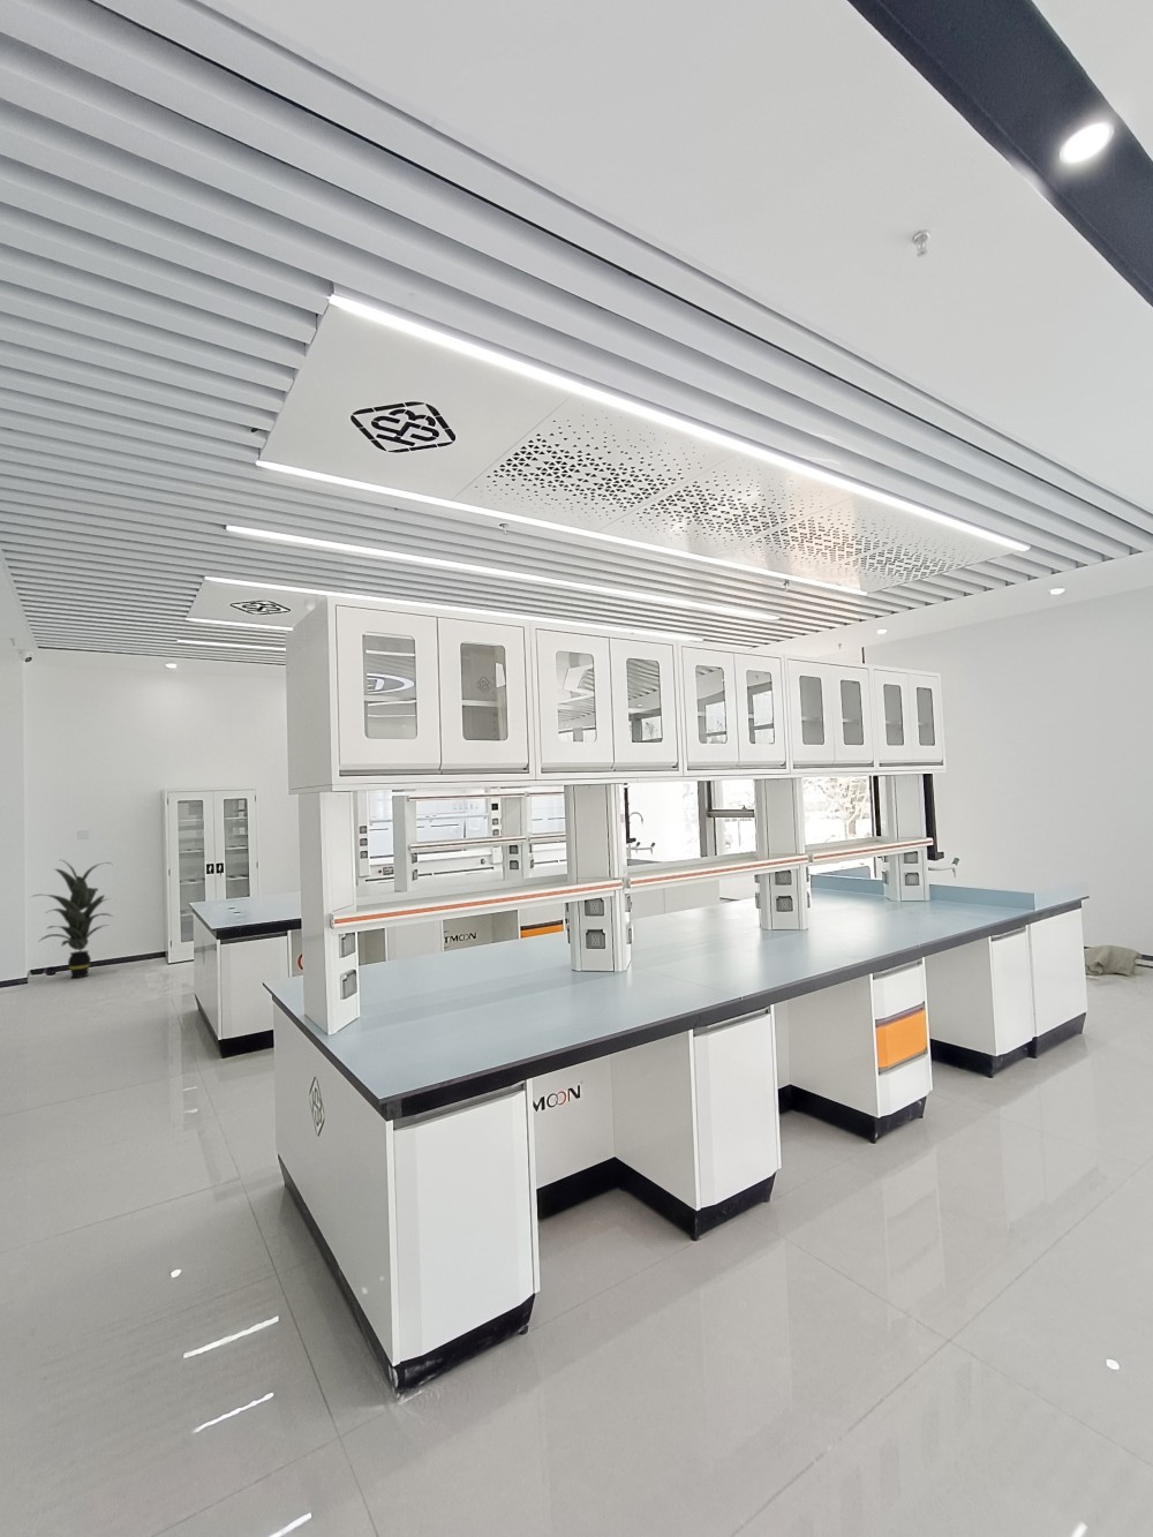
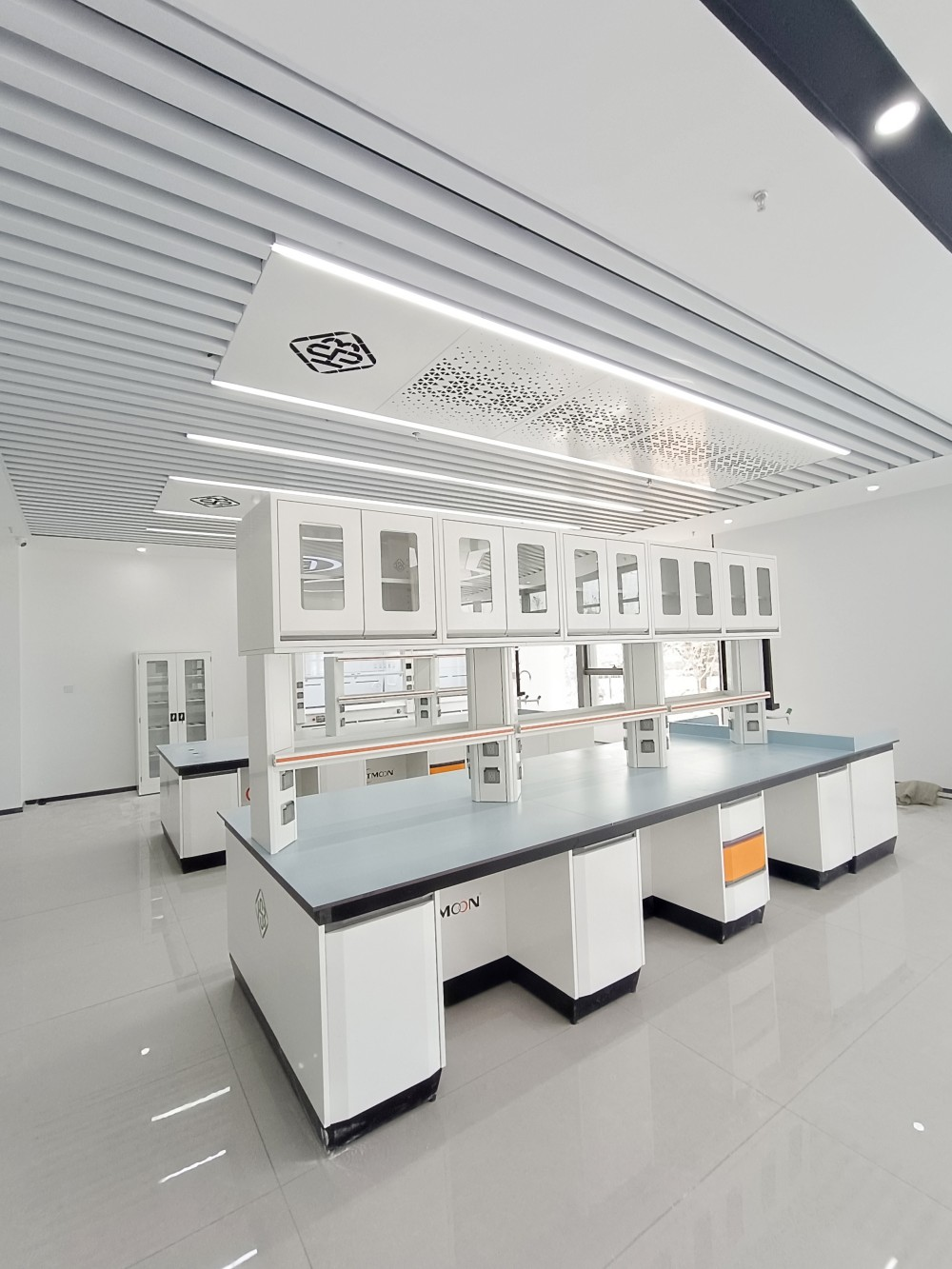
- indoor plant [30,859,114,979]
